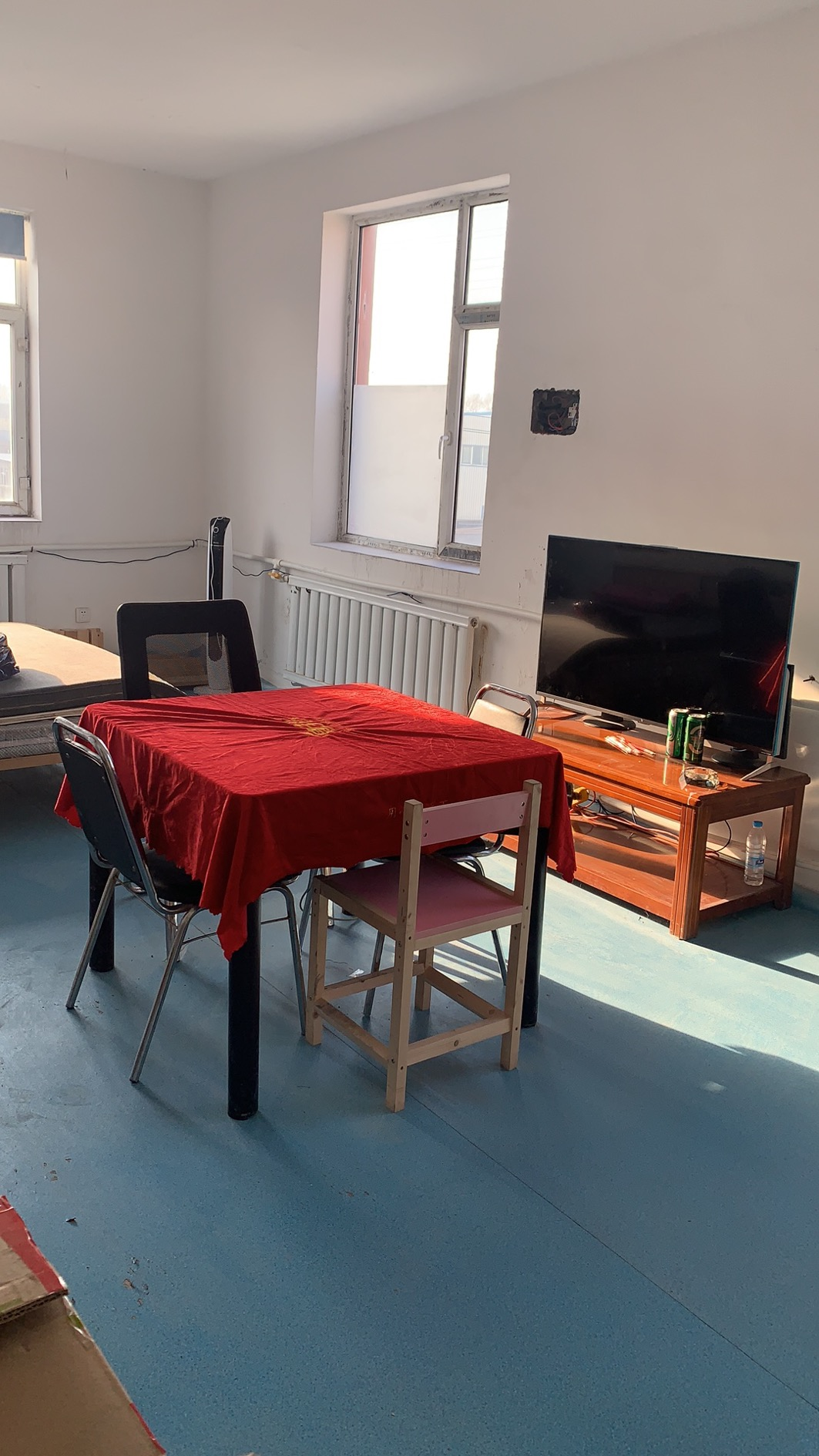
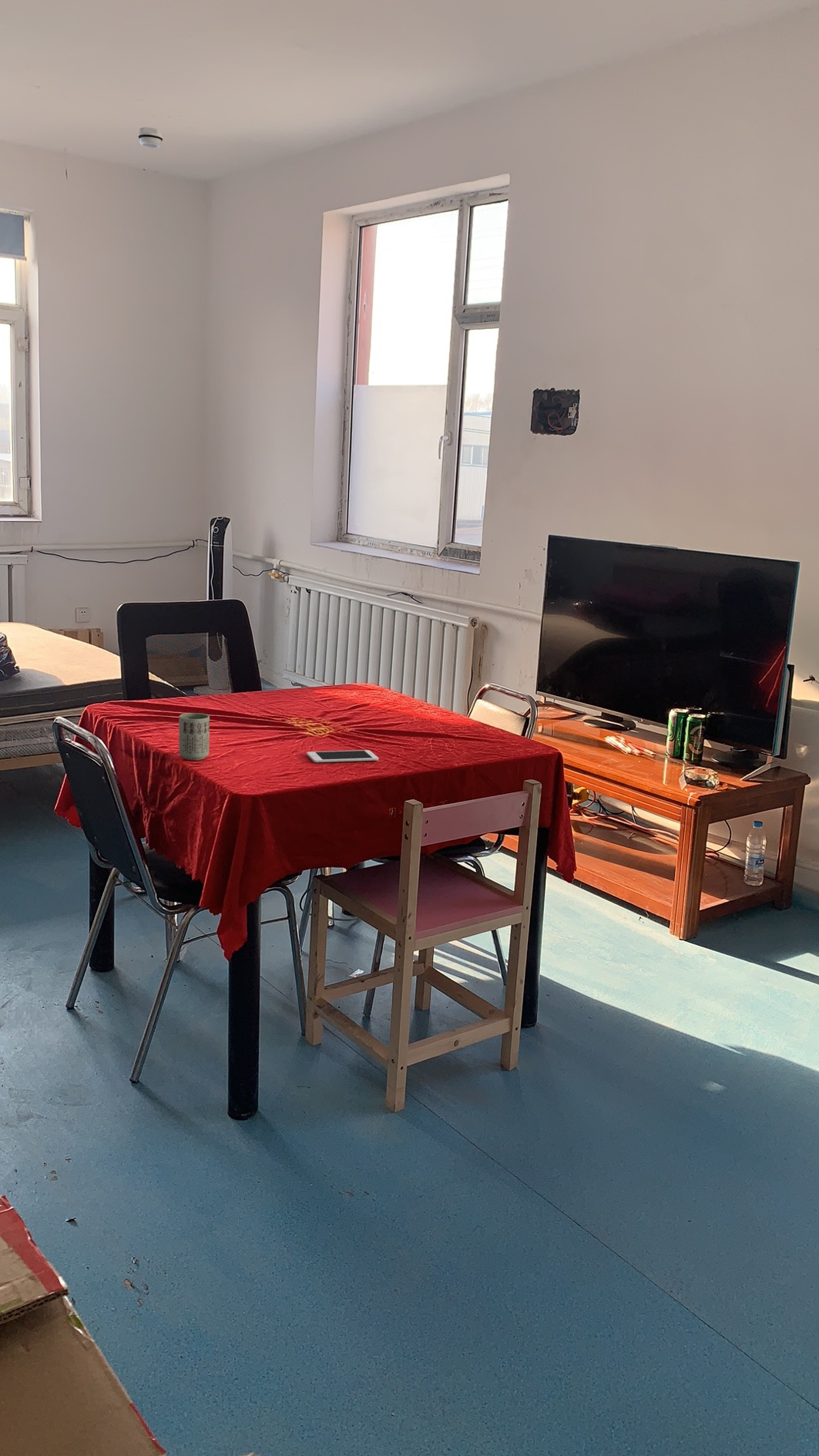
+ cell phone [306,749,379,763]
+ smoke detector [137,126,164,149]
+ cup [178,712,210,761]
